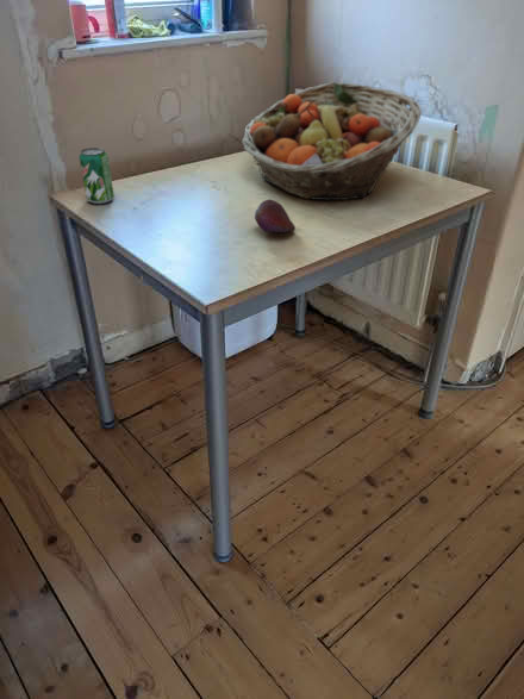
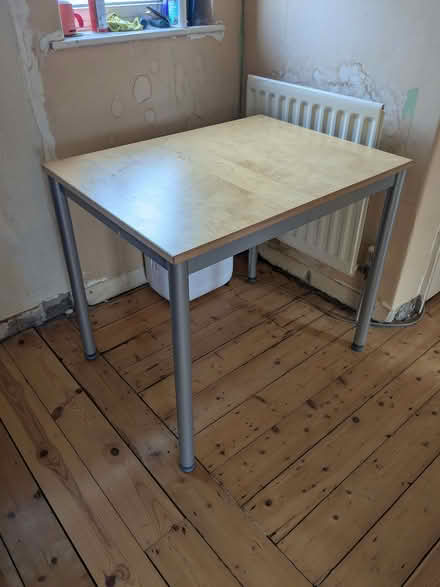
- apple [254,198,297,233]
- beverage can [77,146,116,205]
- fruit basket [241,81,423,201]
